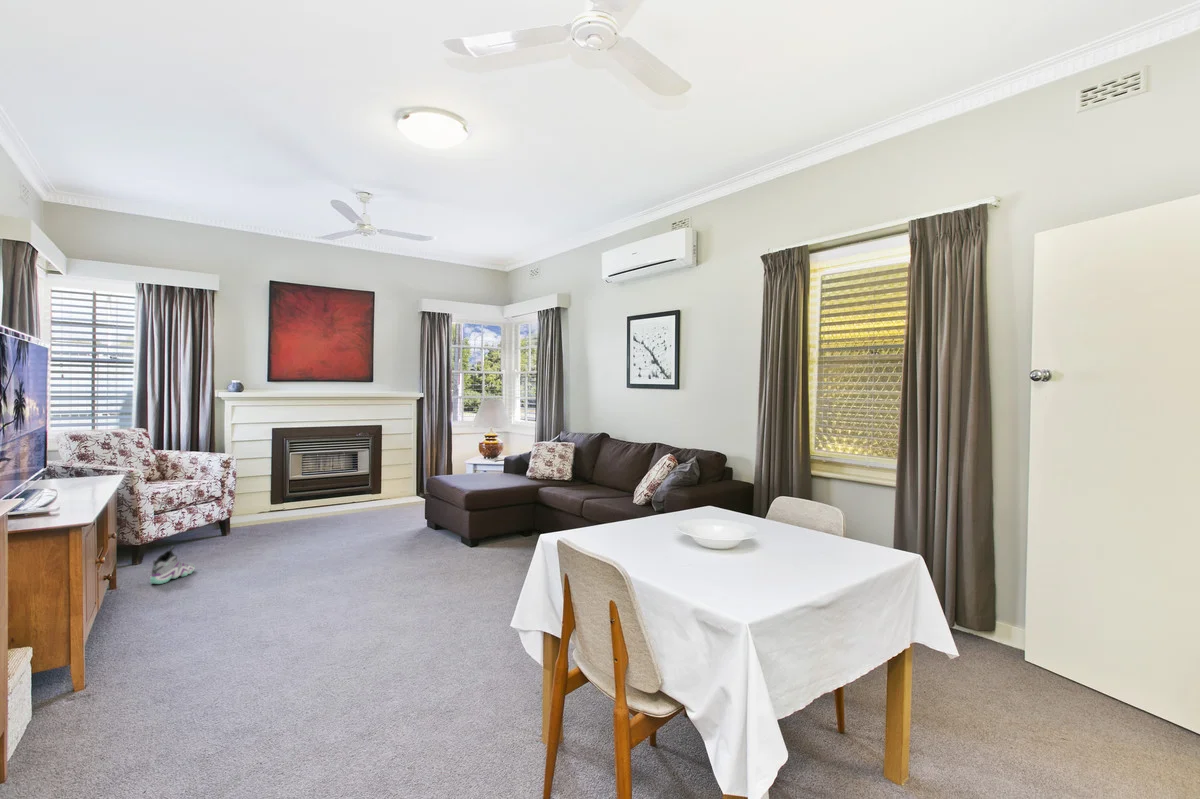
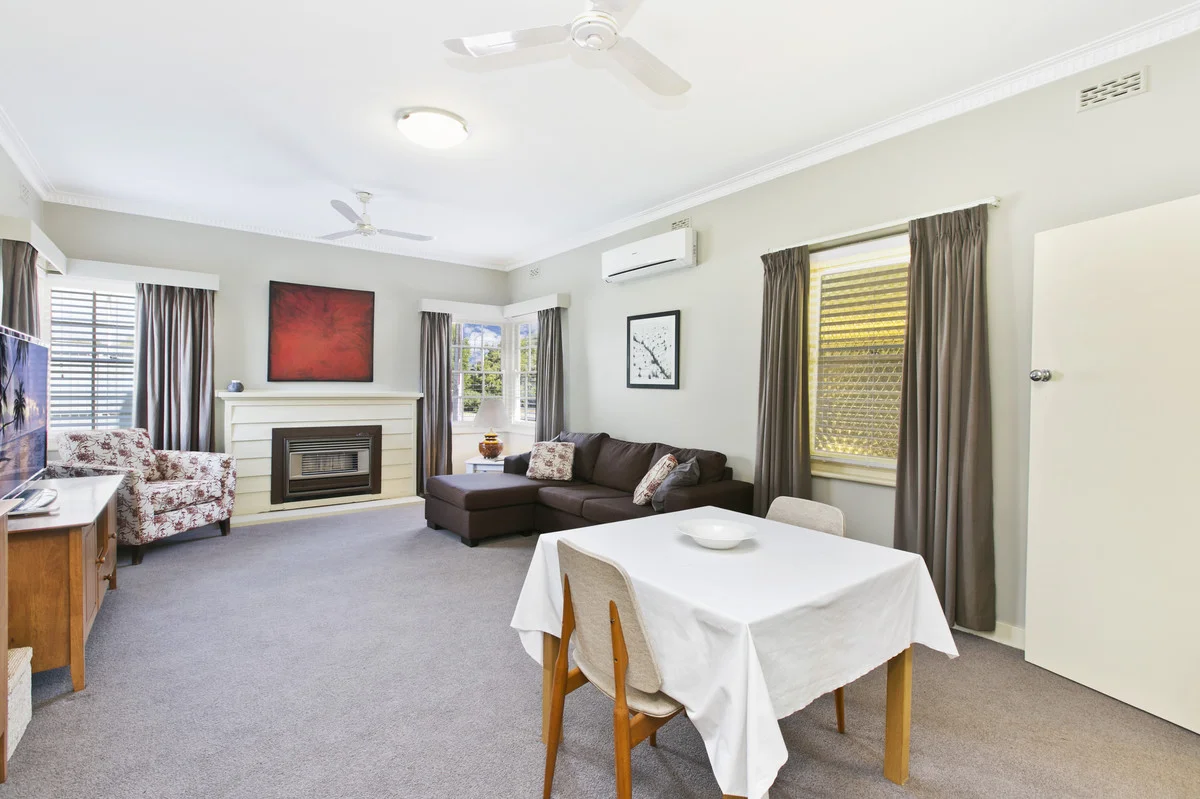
- sneaker [149,545,196,585]
